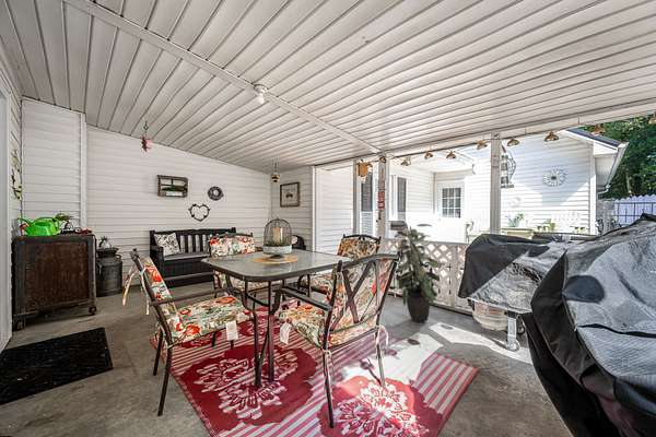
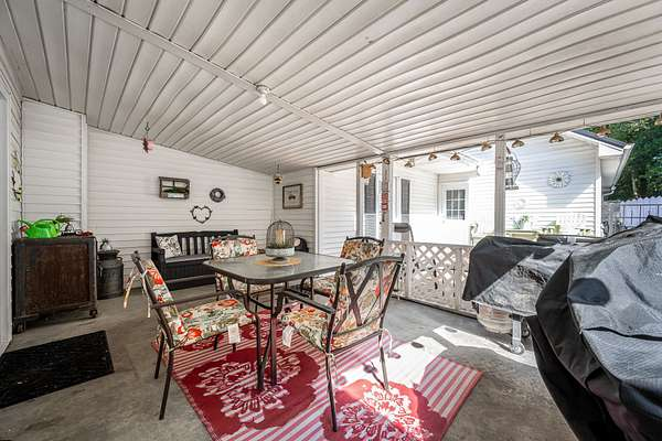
- indoor plant [394,223,445,324]
